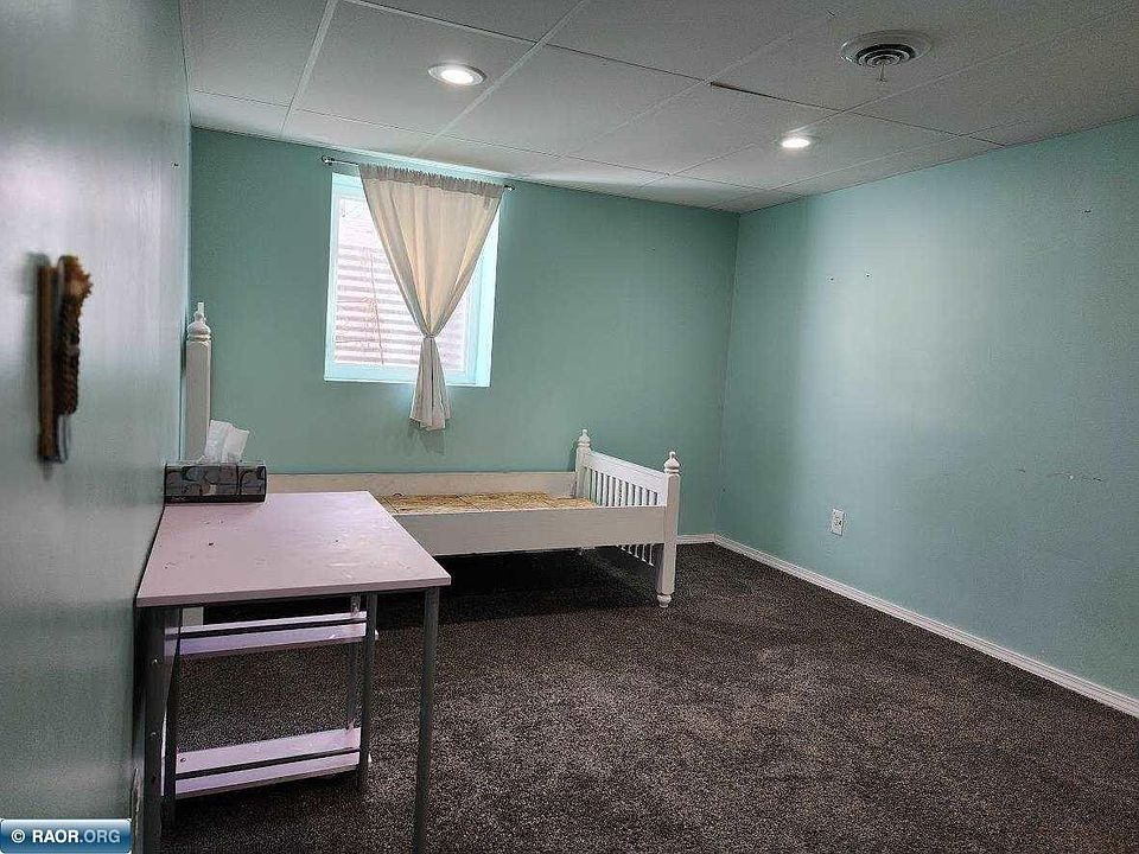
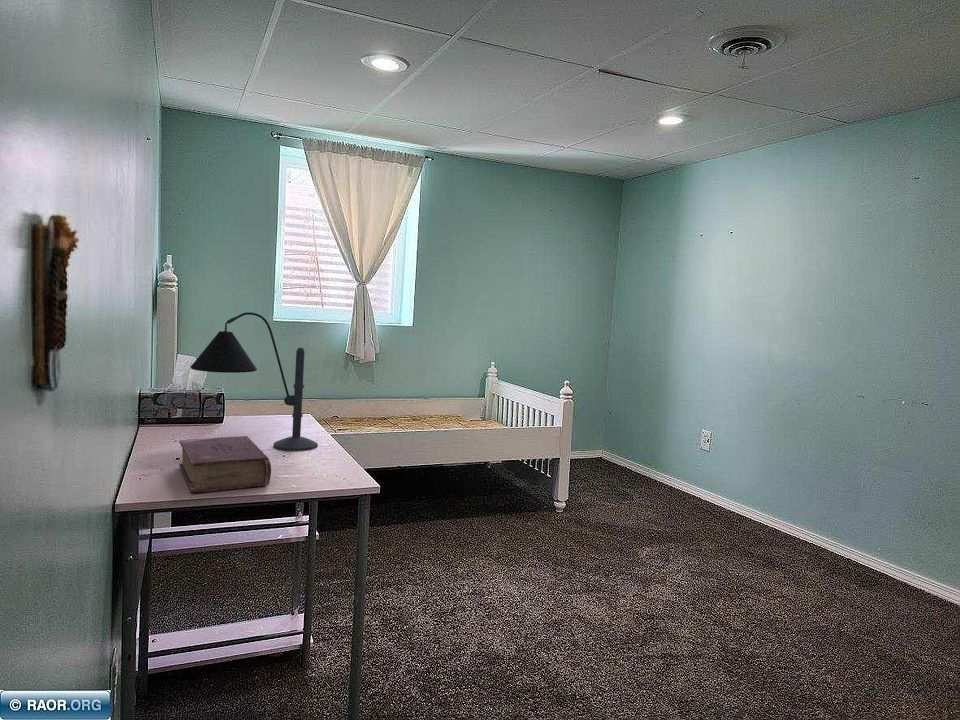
+ desk lamp [190,311,319,452]
+ book [178,435,272,493]
